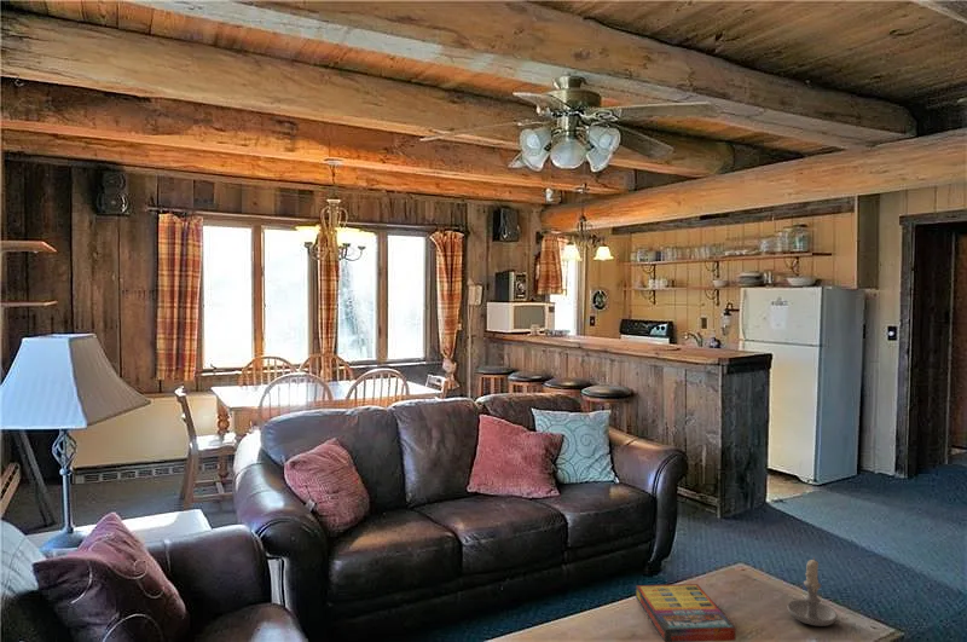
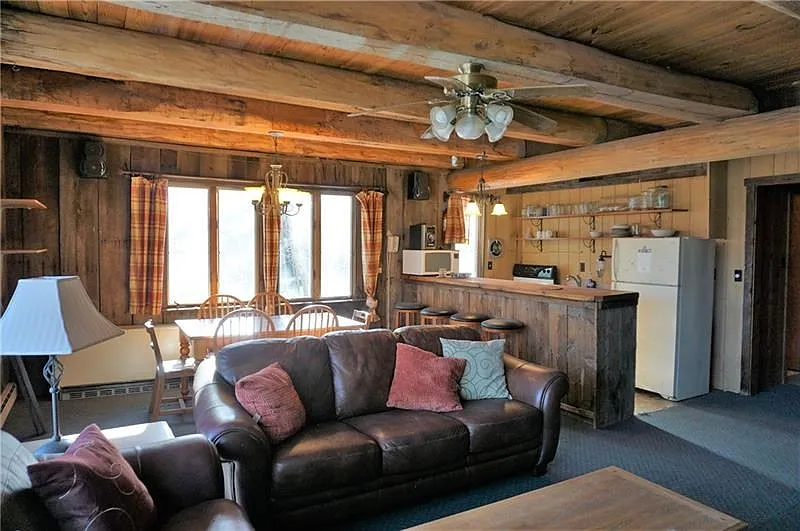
- candle [786,556,839,627]
- game compilation box [635,583,737,642]
